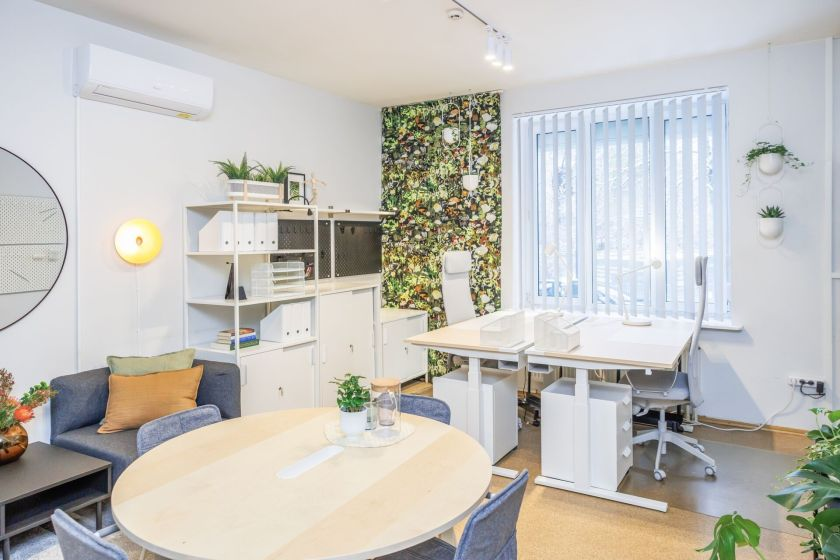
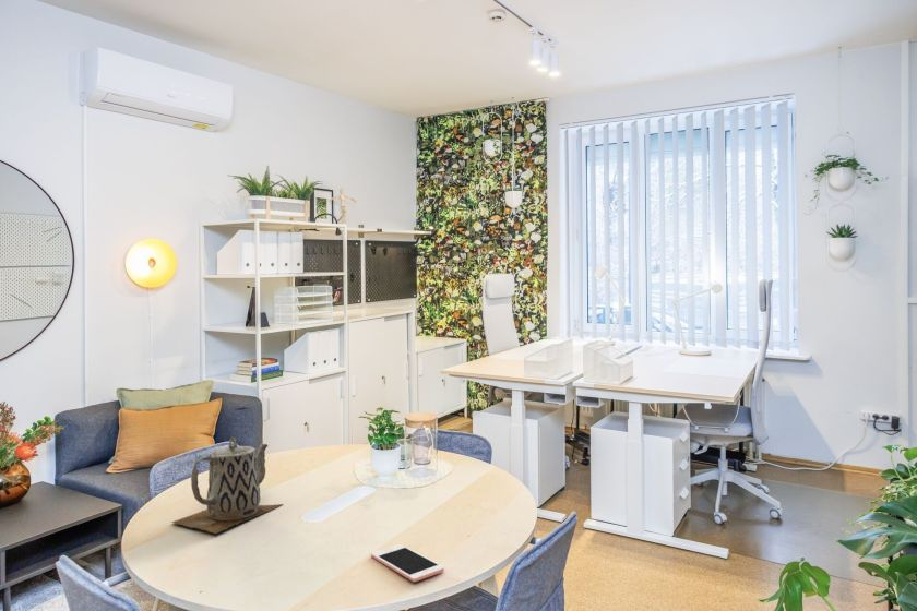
+ cell phone [370,543,445,583]
+ teapot [170,436,285,535]
